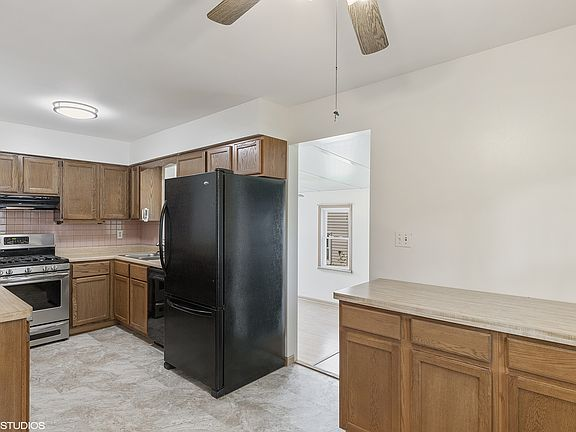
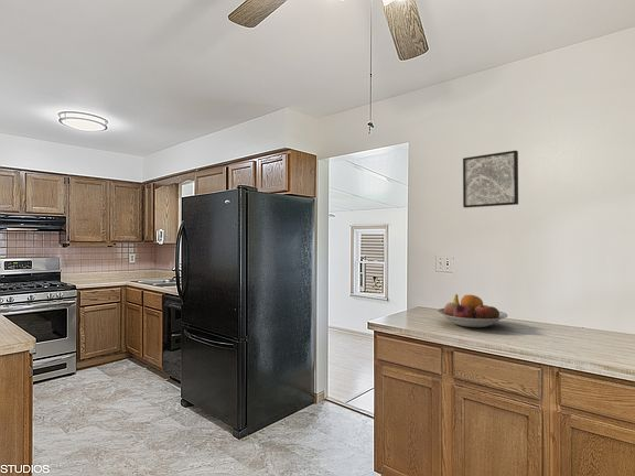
+ wall art [462,150,519,209]
+ fruit bowl [437,293,508,328]
